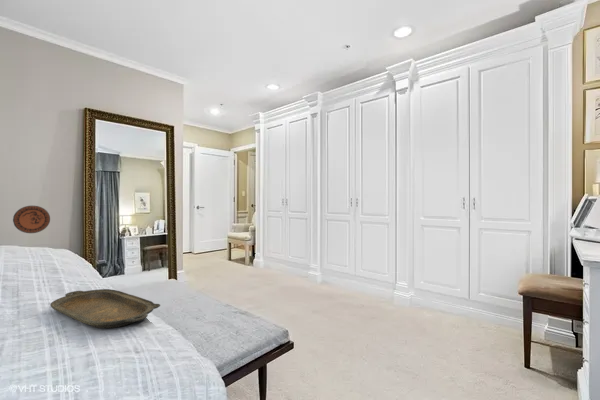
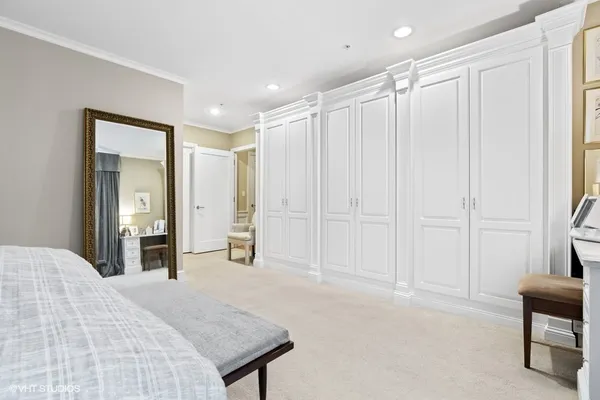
- decorative plate [12,205,51,234]
- serving tray [49,288,161,329]
